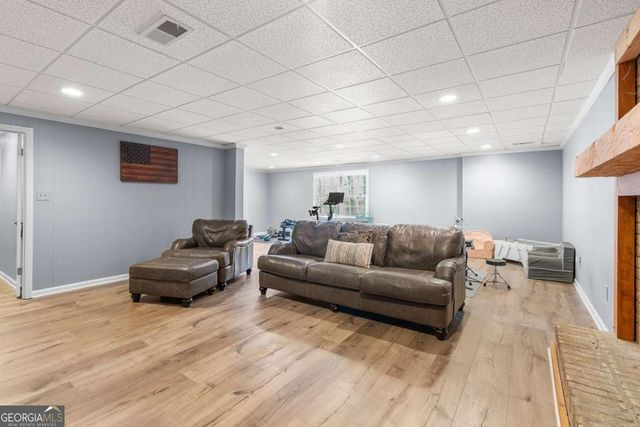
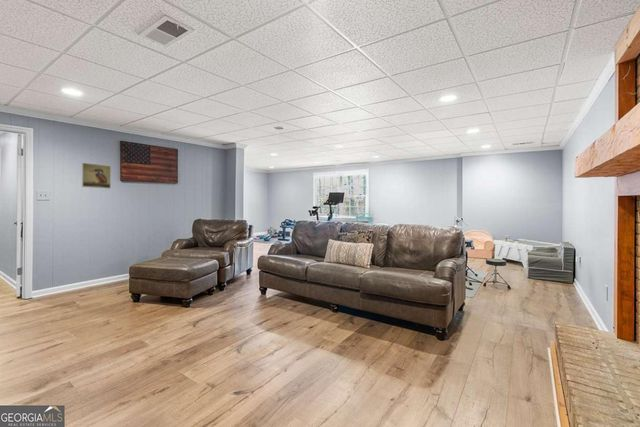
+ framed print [81,162,112,190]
